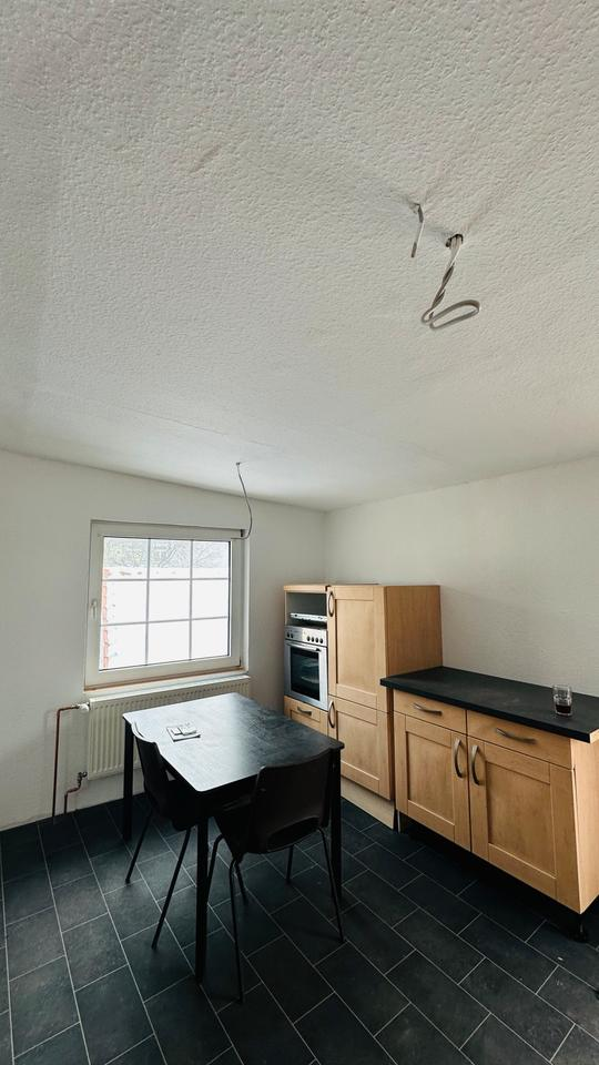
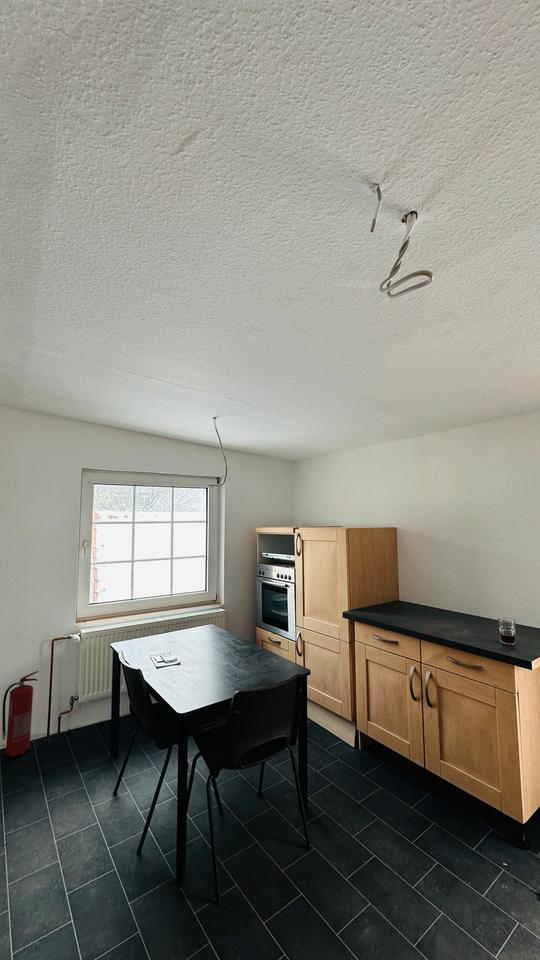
+ fire extinguisher [1,670,39,758]
